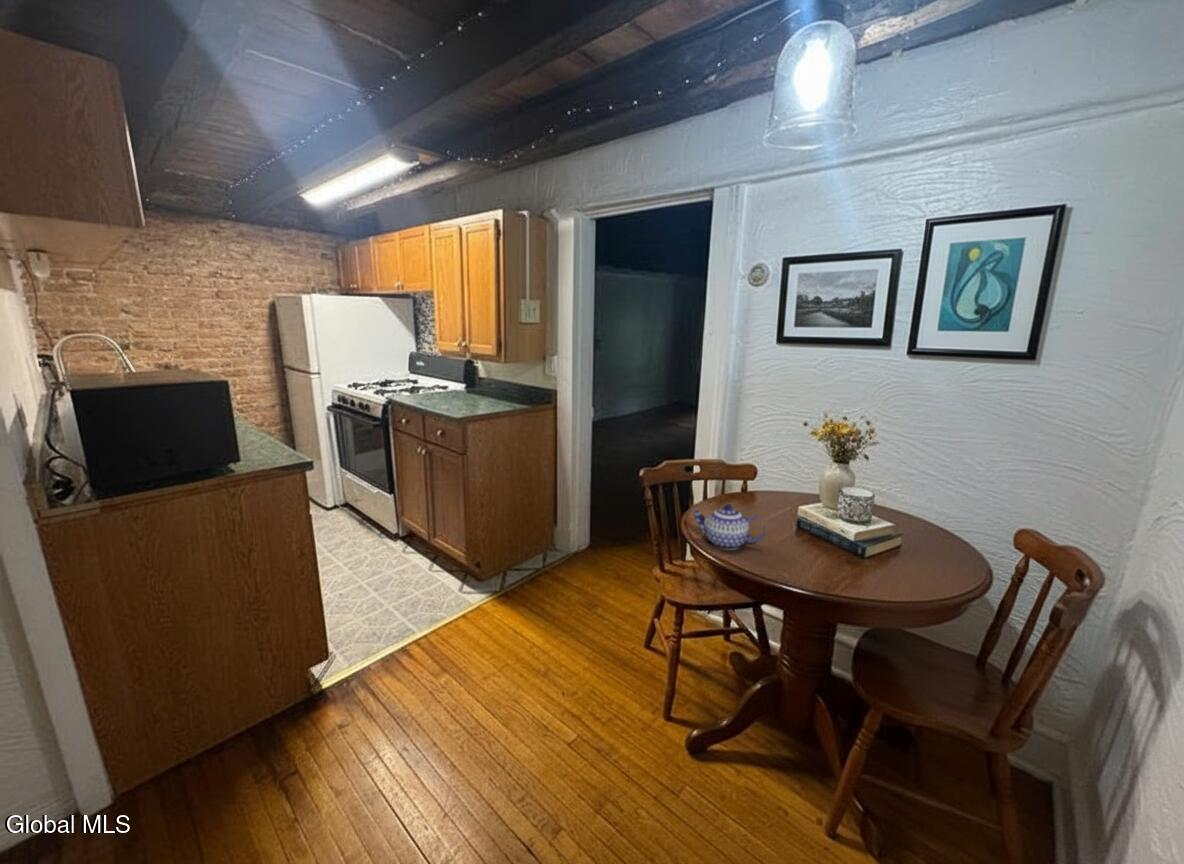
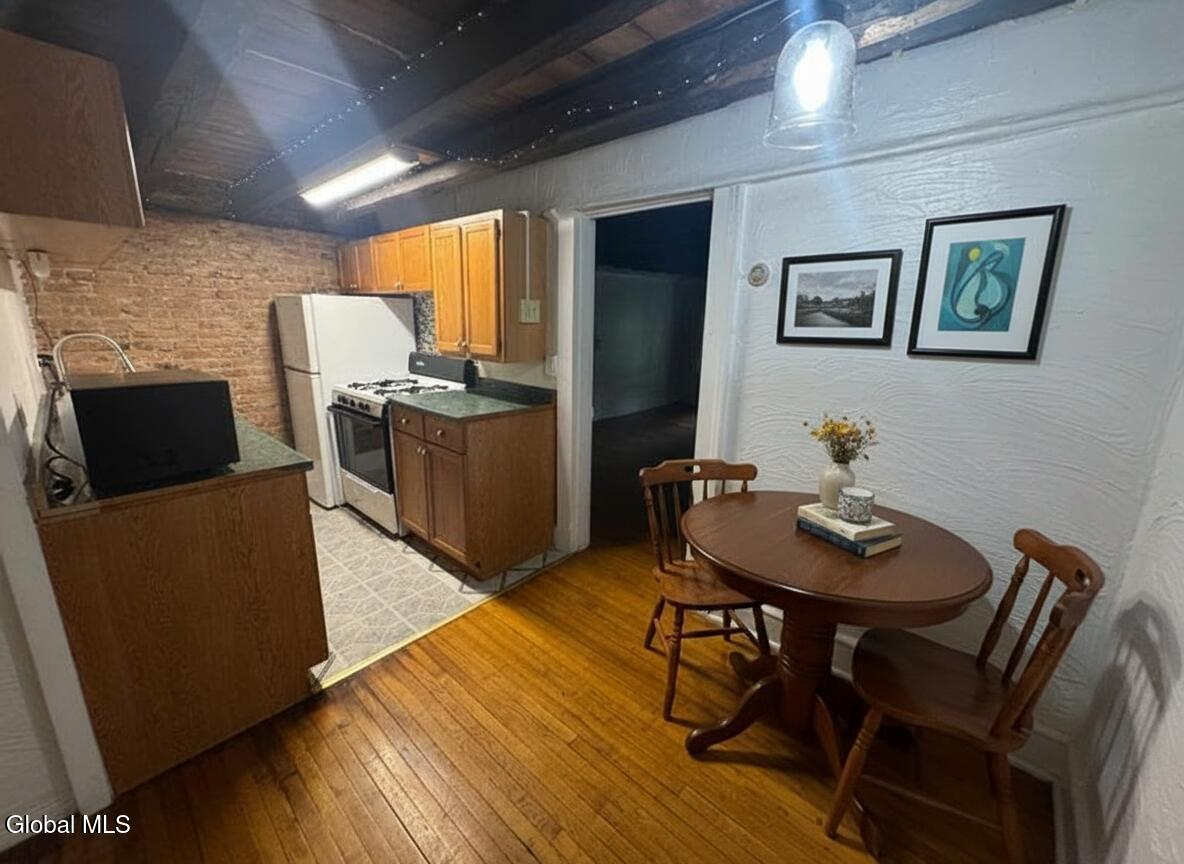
- teapot [692,503,766,551]
